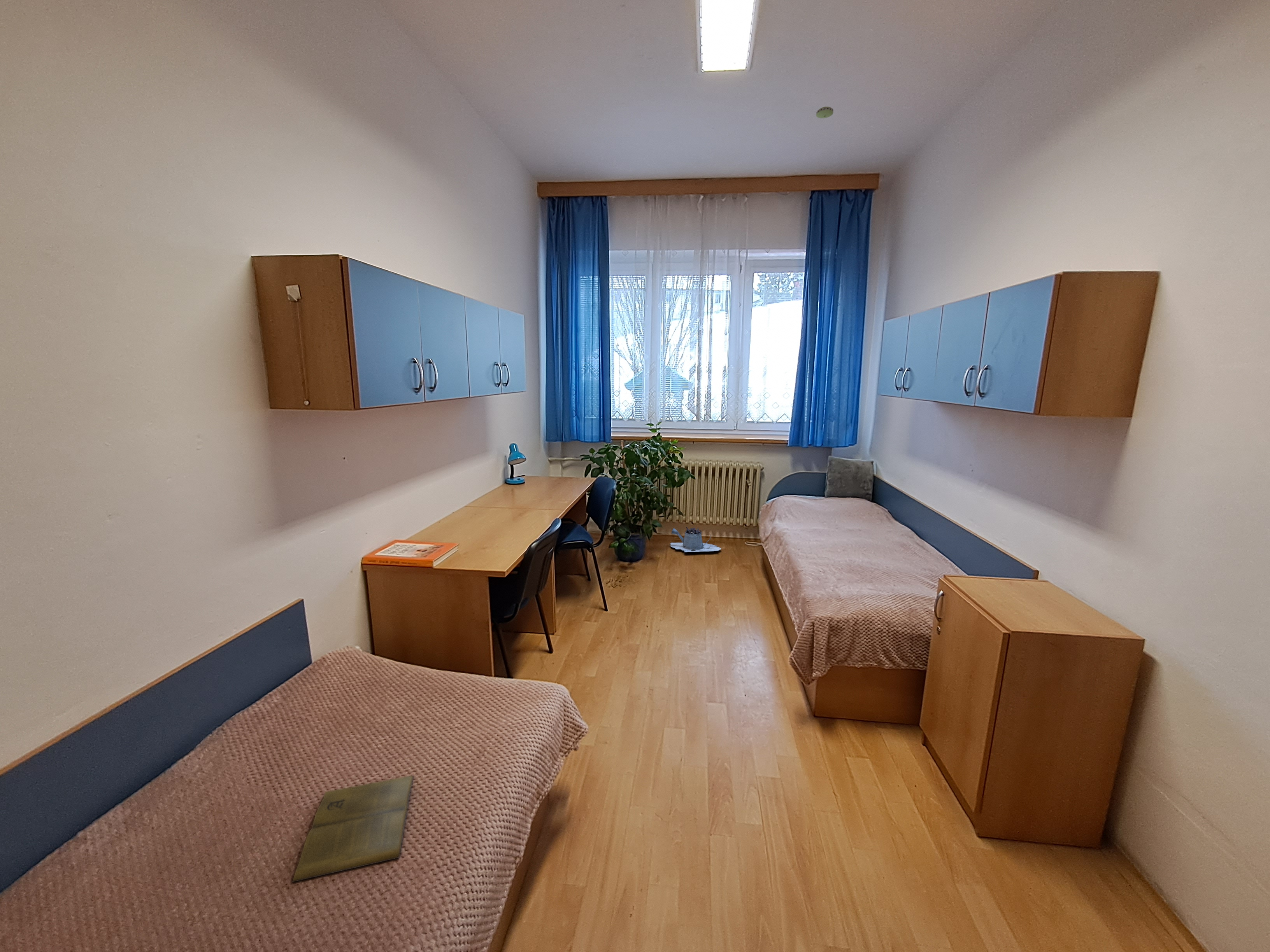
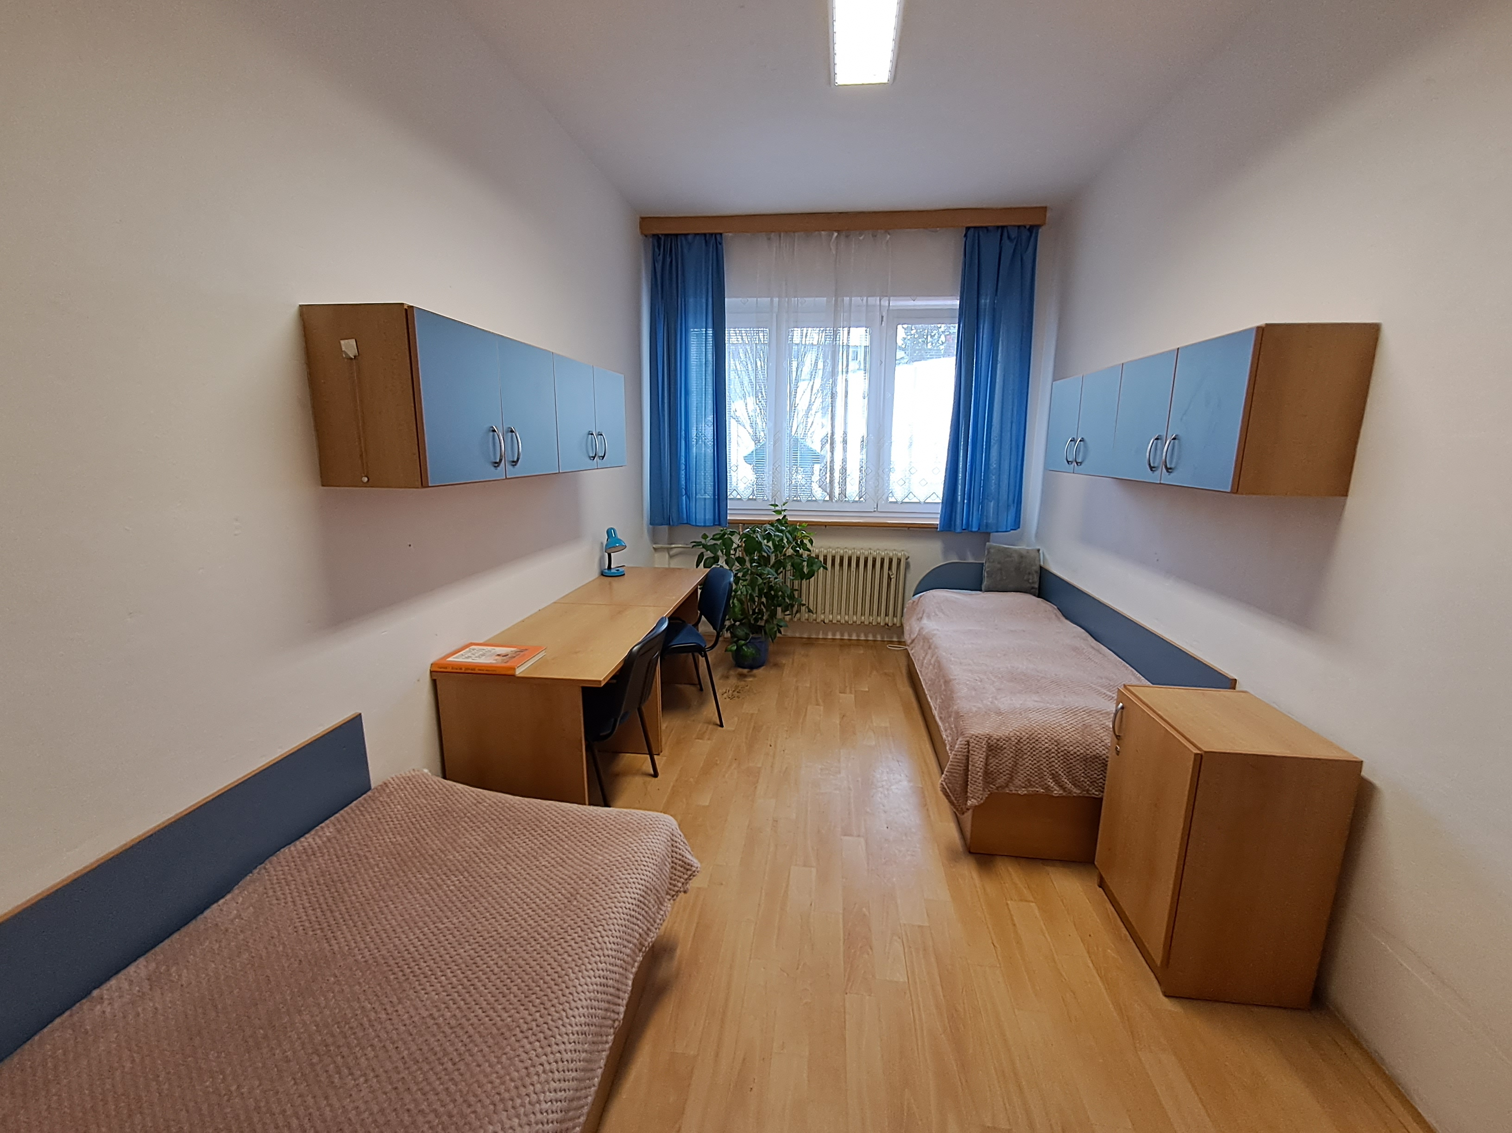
- book [291,775,414,883]
- watering can [670,527,722,553]
- smoke detector [816,106,834,119]
